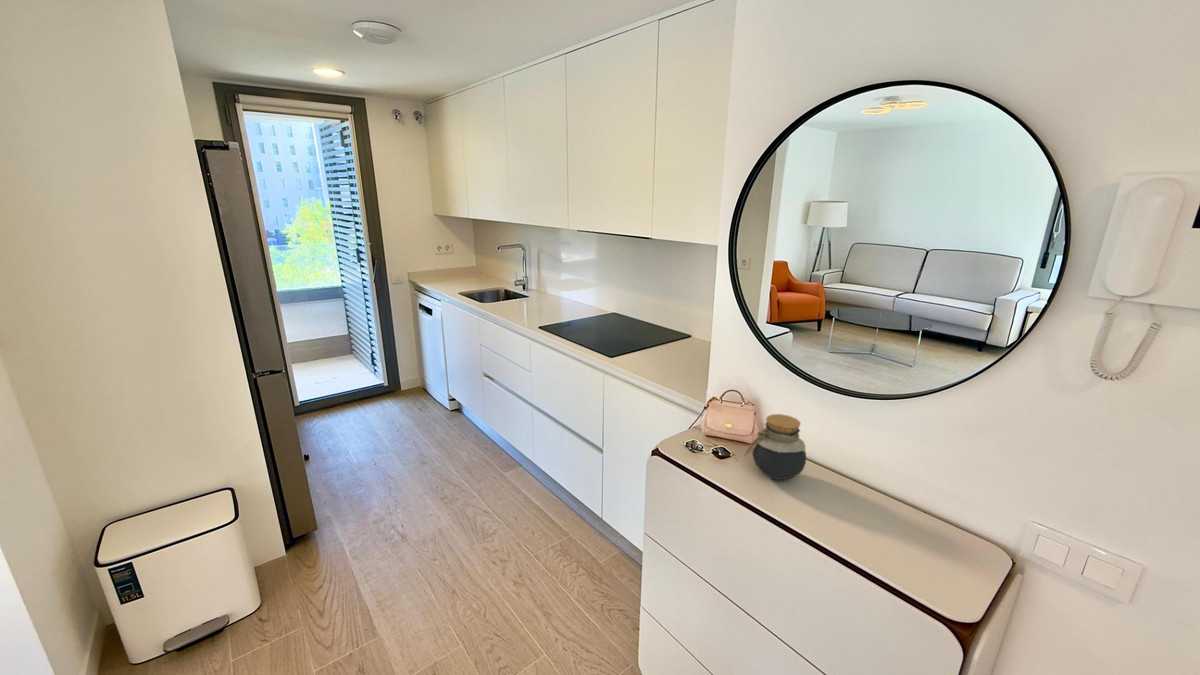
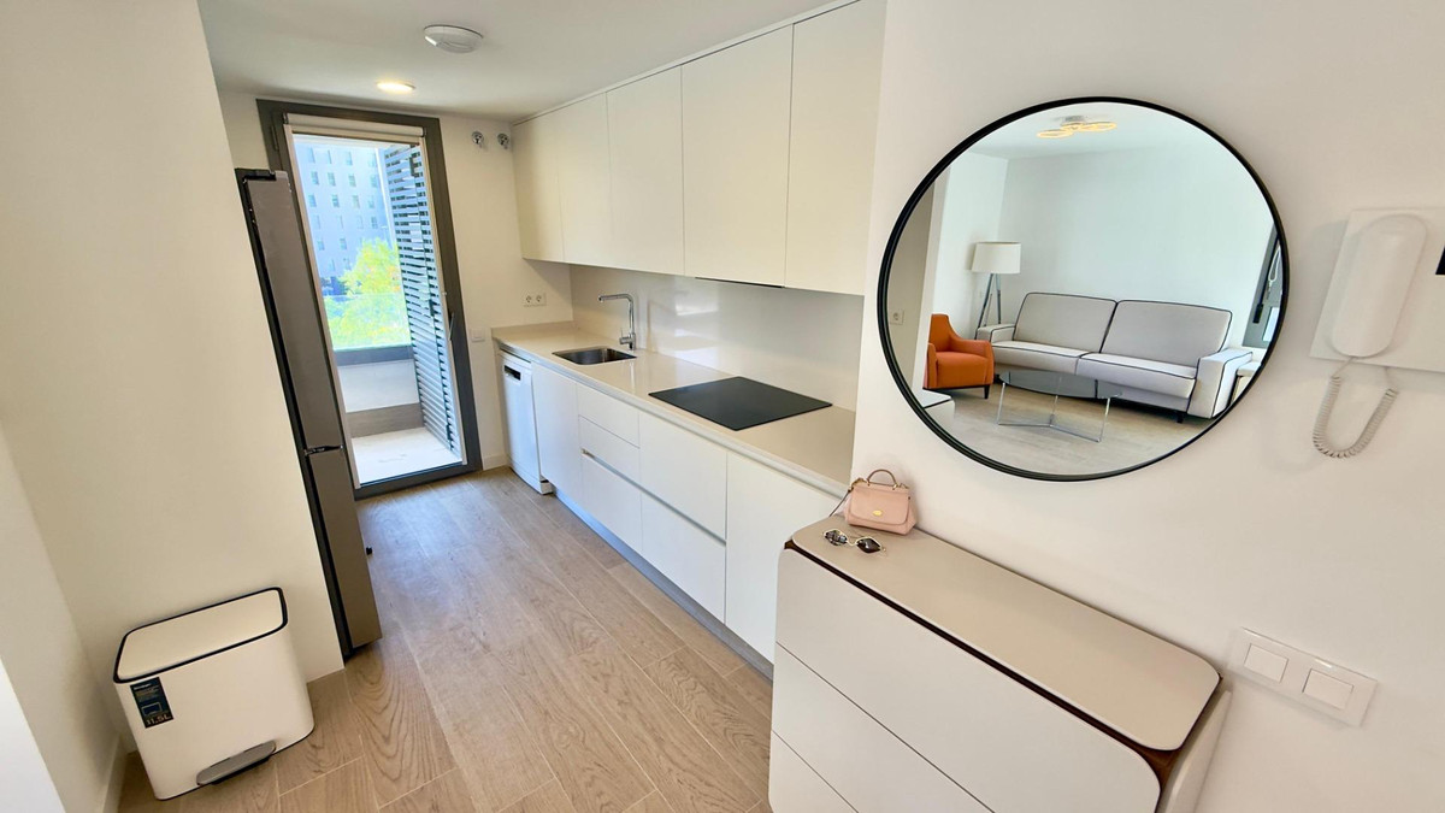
- jar [743,413,807,481]
